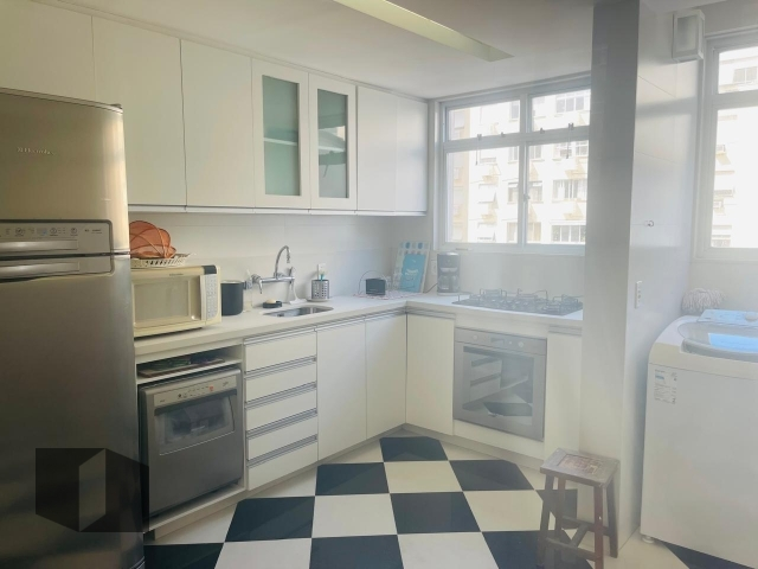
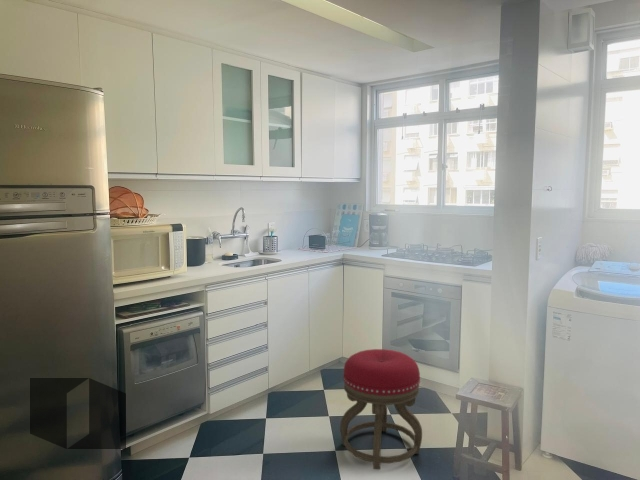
+ stool [339,348,423,471]
